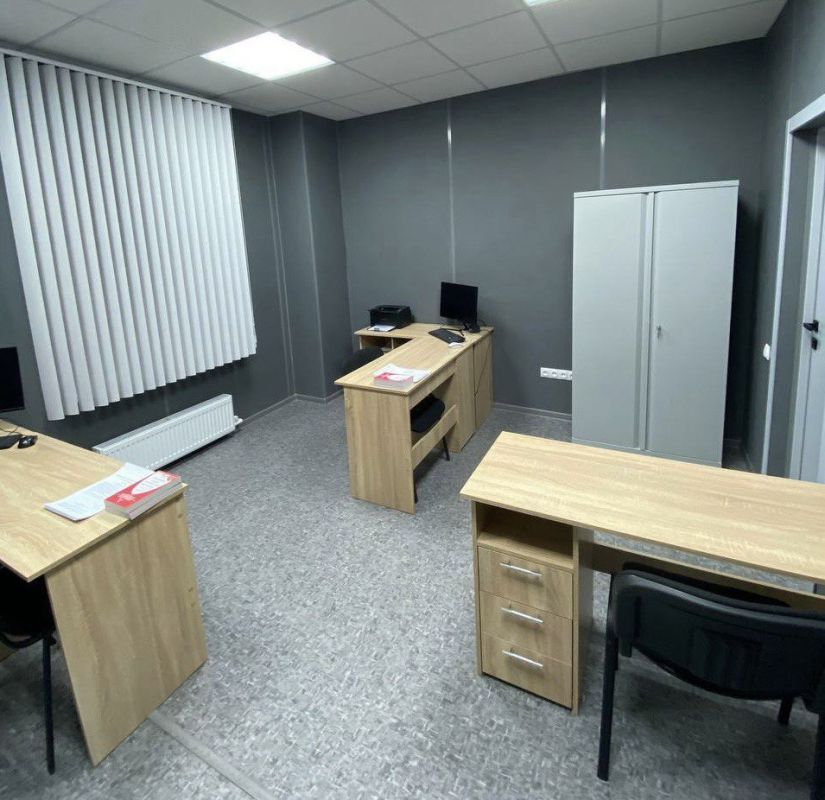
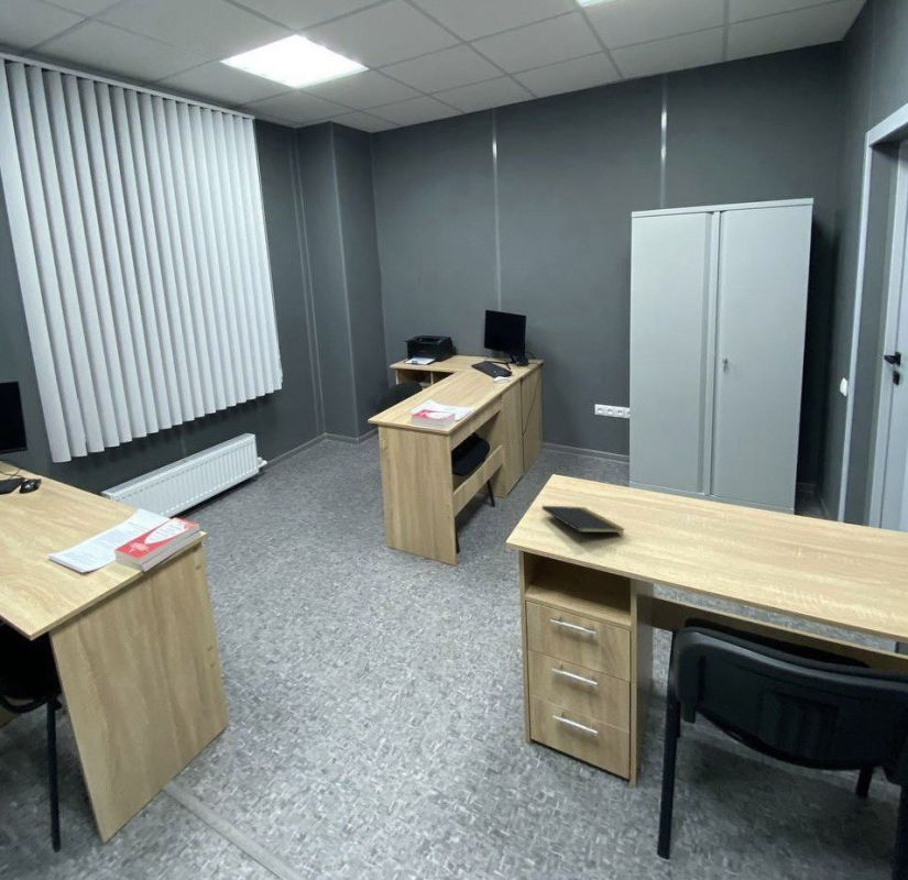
+ notepad [540,505,625,543]
